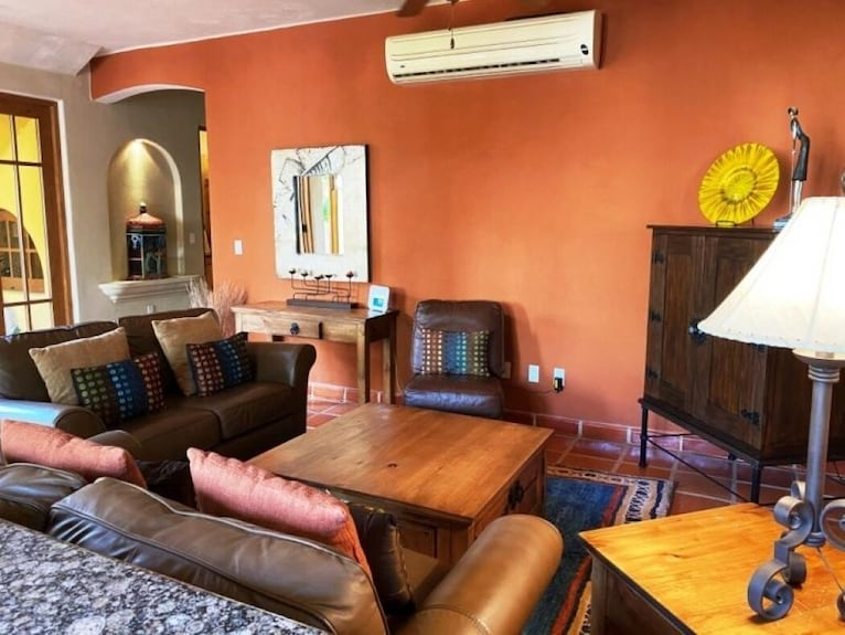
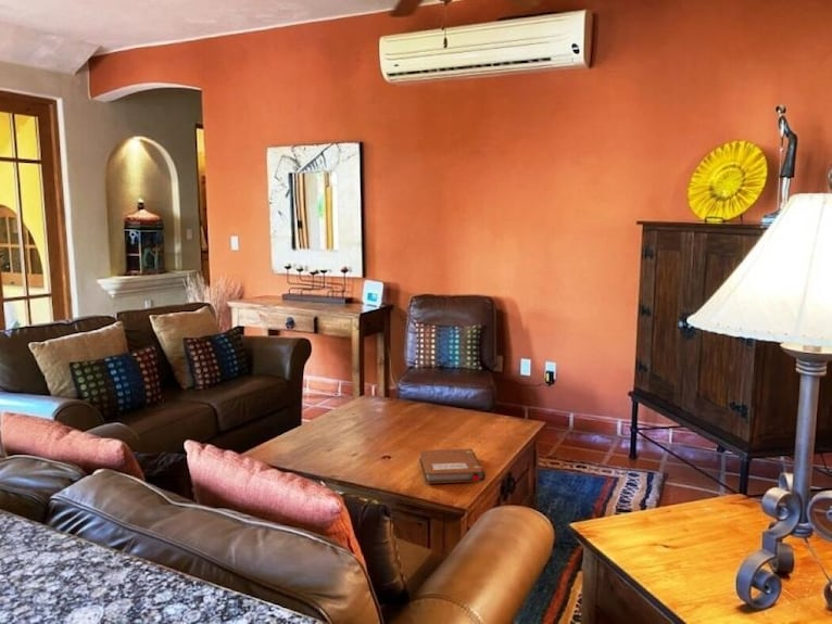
+ notebook [418,448,487,485]
